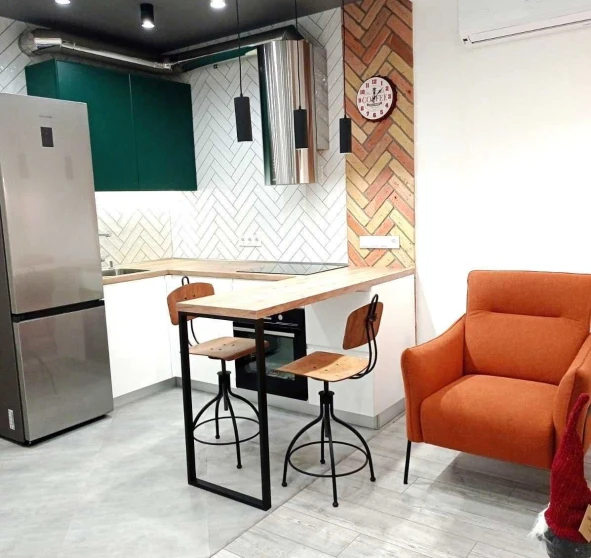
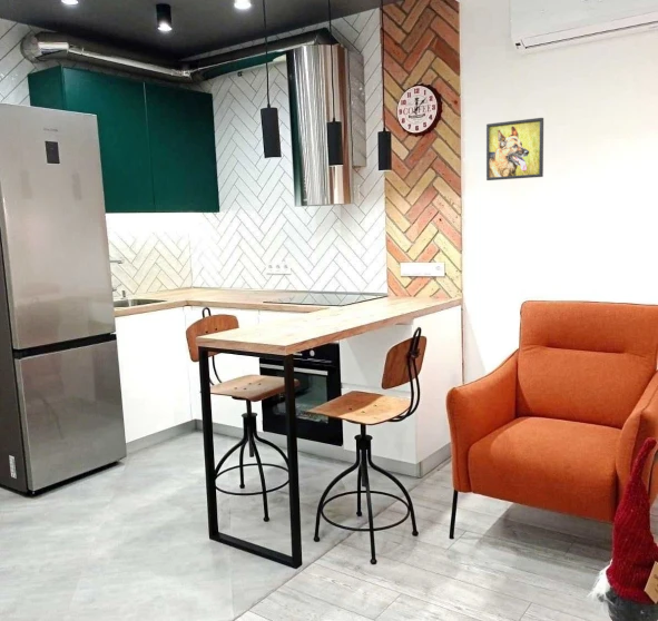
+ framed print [485,117,544,181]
